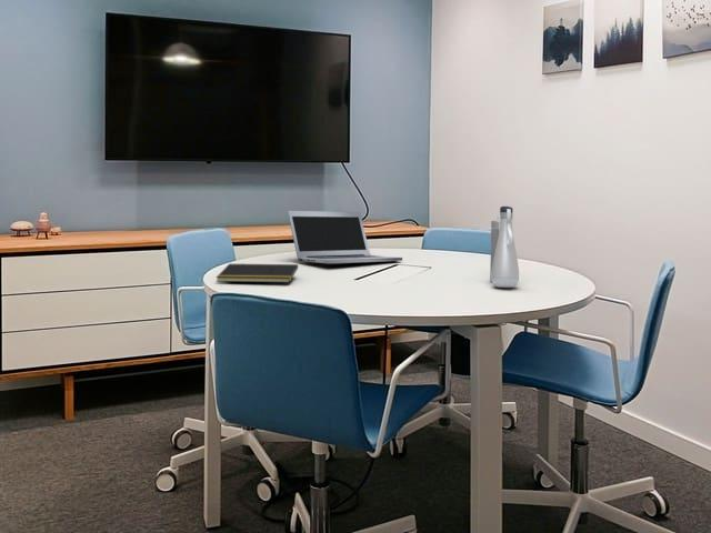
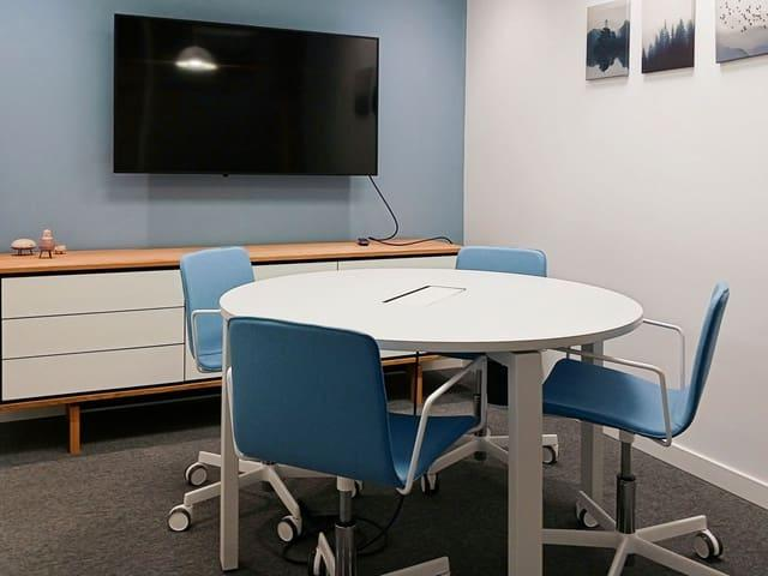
- laptop [287,210,403,264]
- notepad [216,263,299,283]
- water bottle [489,205,520,289]
